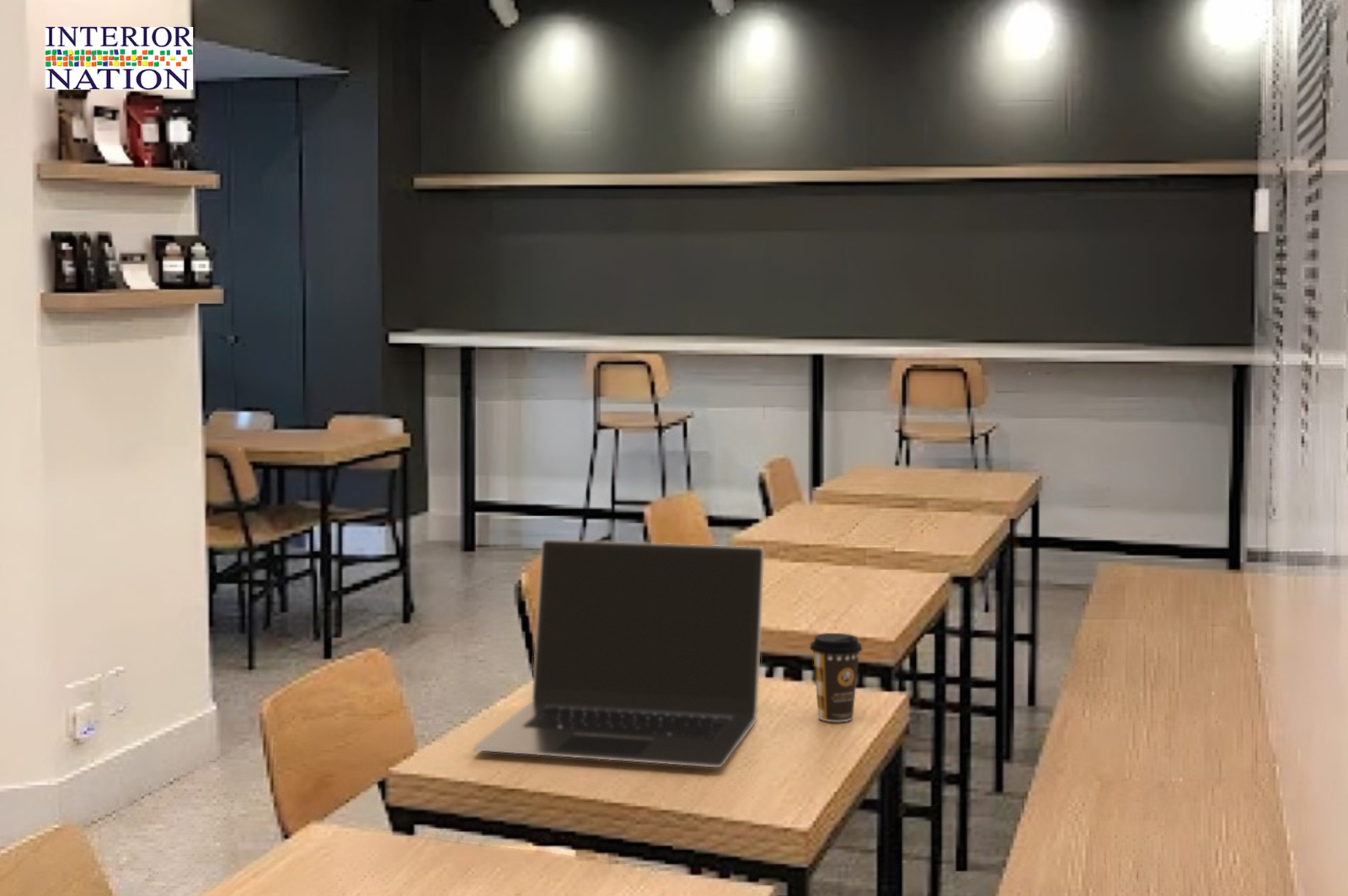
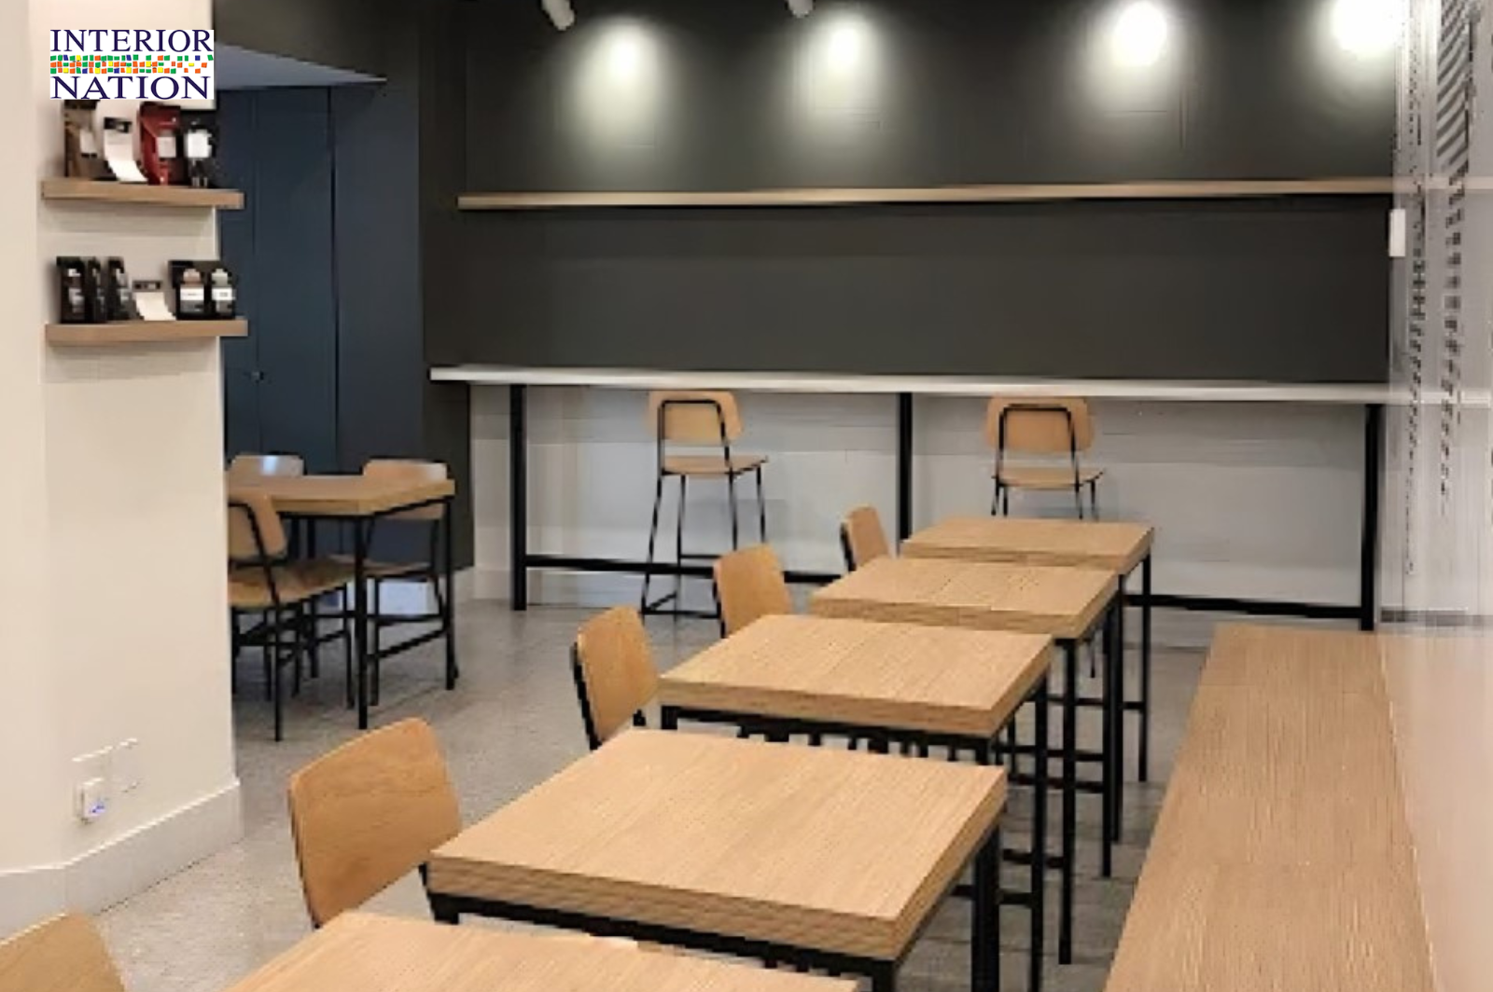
- laptop [473,538,765,768]
- coffee cup [809,632,864,723]
